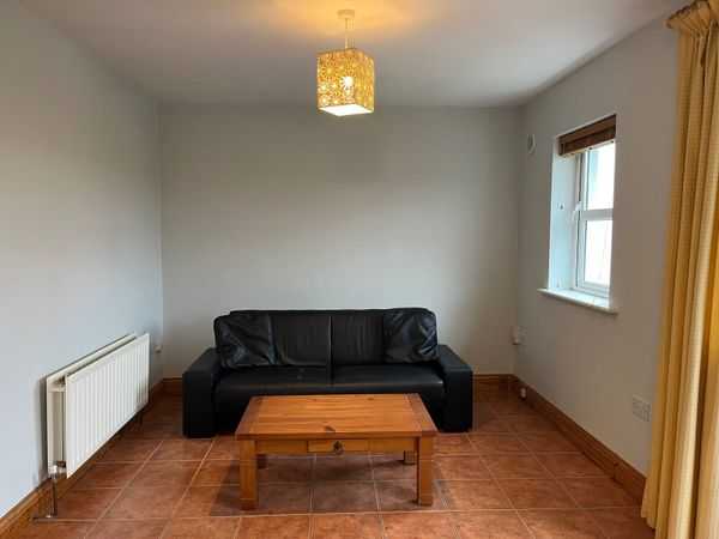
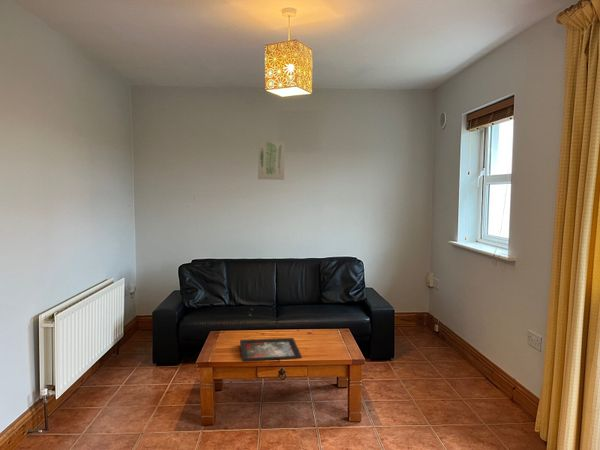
+ decorative tray [239,337,303,363]
+ wall art [257,139,286,181]
